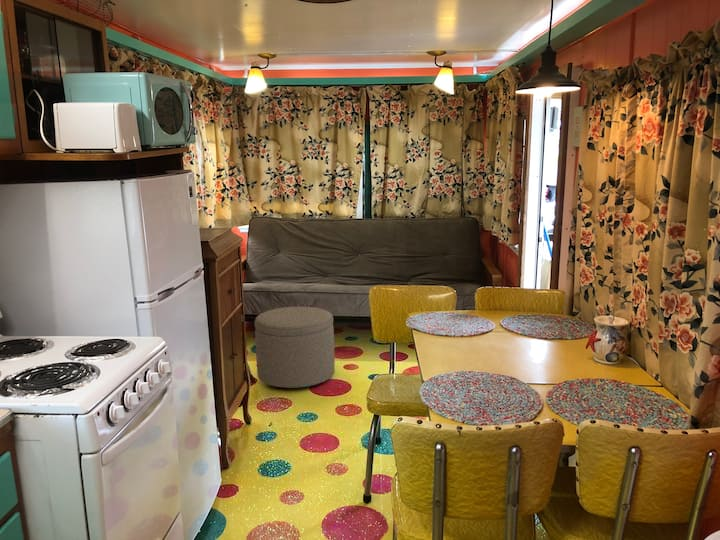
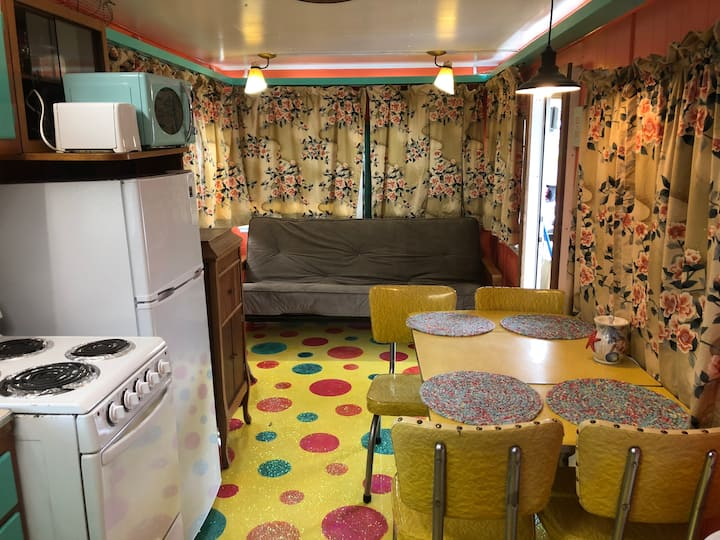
- ottoman [254,306,336,389]
